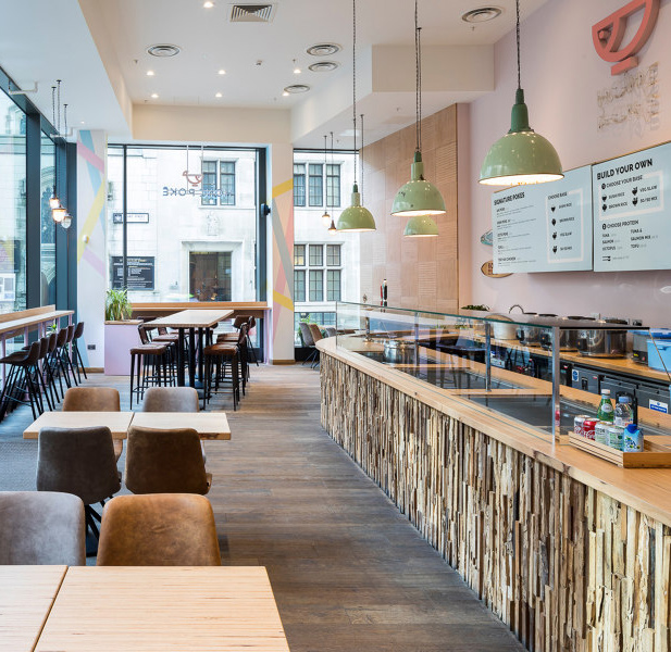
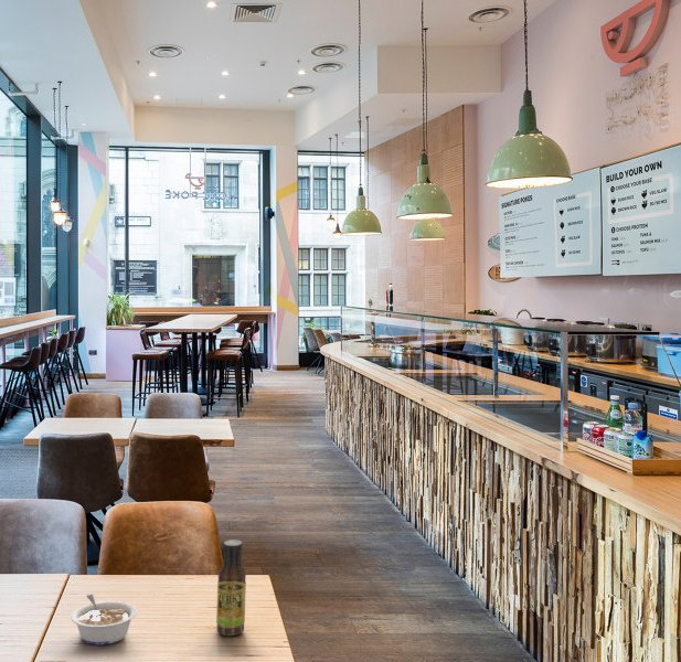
+ legume [70,592,138,645]
+ sauce bottle [215,538,247,637]
